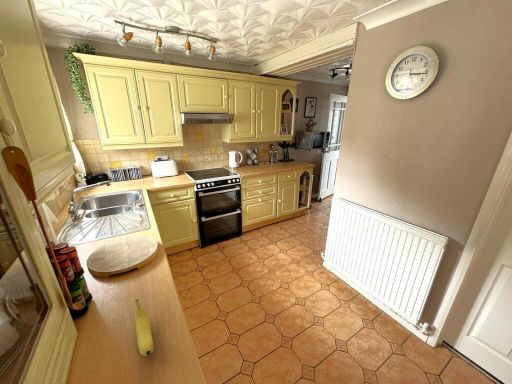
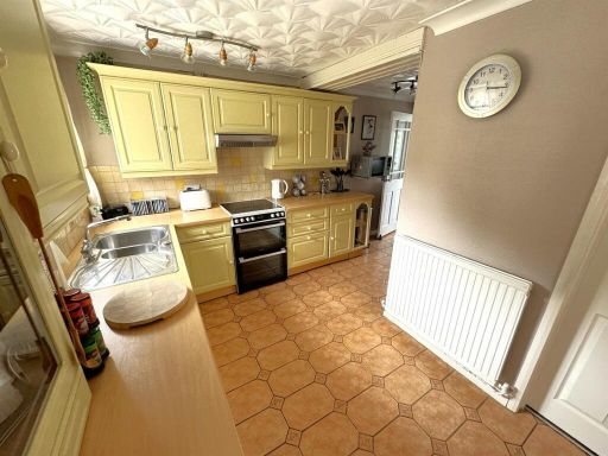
- fruit [134,298,155,357]
